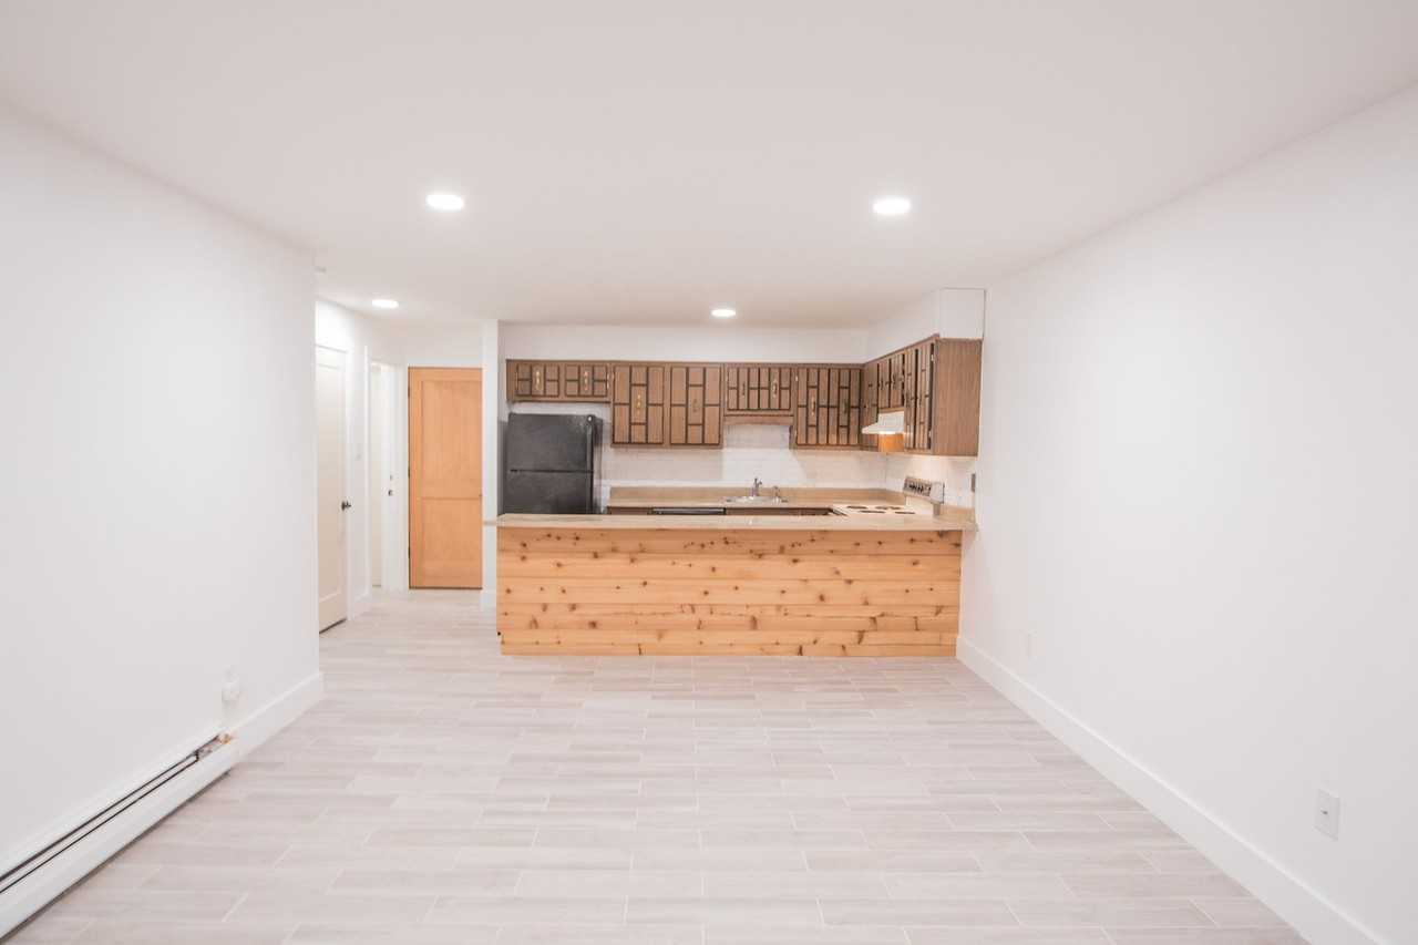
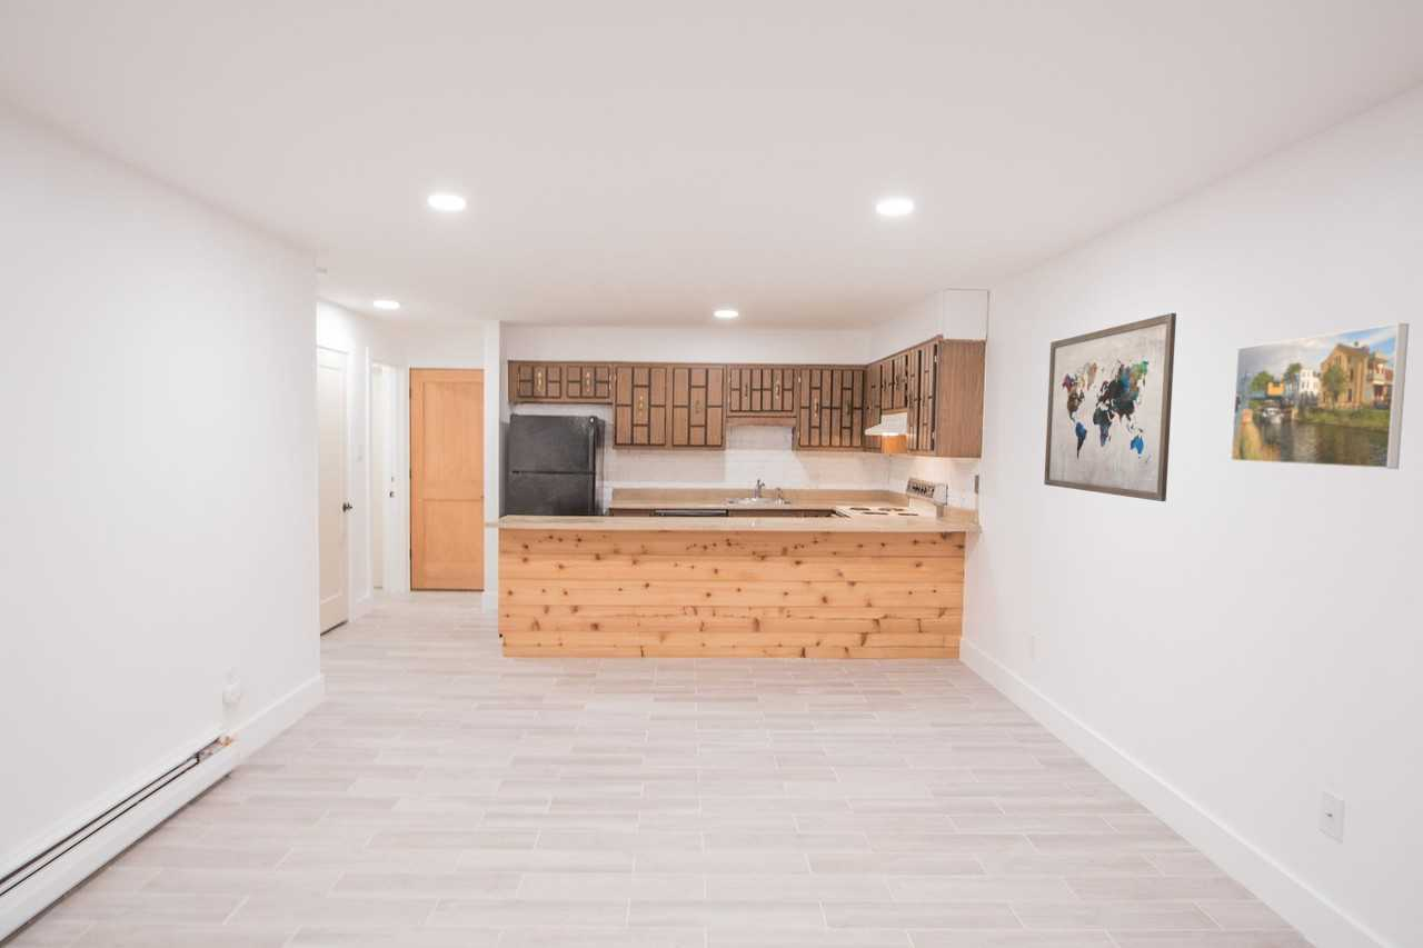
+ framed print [1230,322,1410,470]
+ wall art [1043,312,1177,502]
